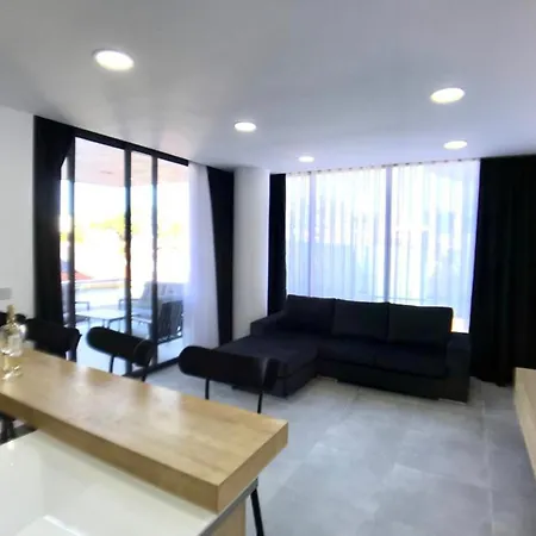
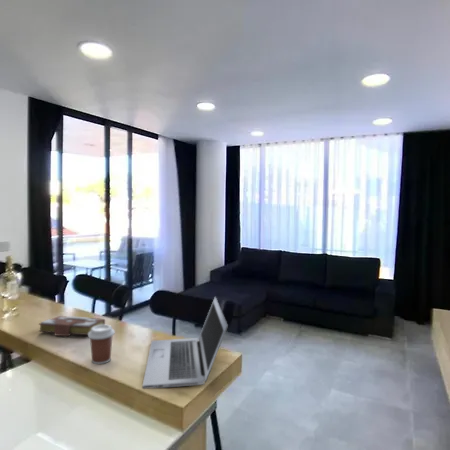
+ laptop [142,296,229,390]
+ book [38,315,106,337]
+ coffee cup [87,324,116,365]
